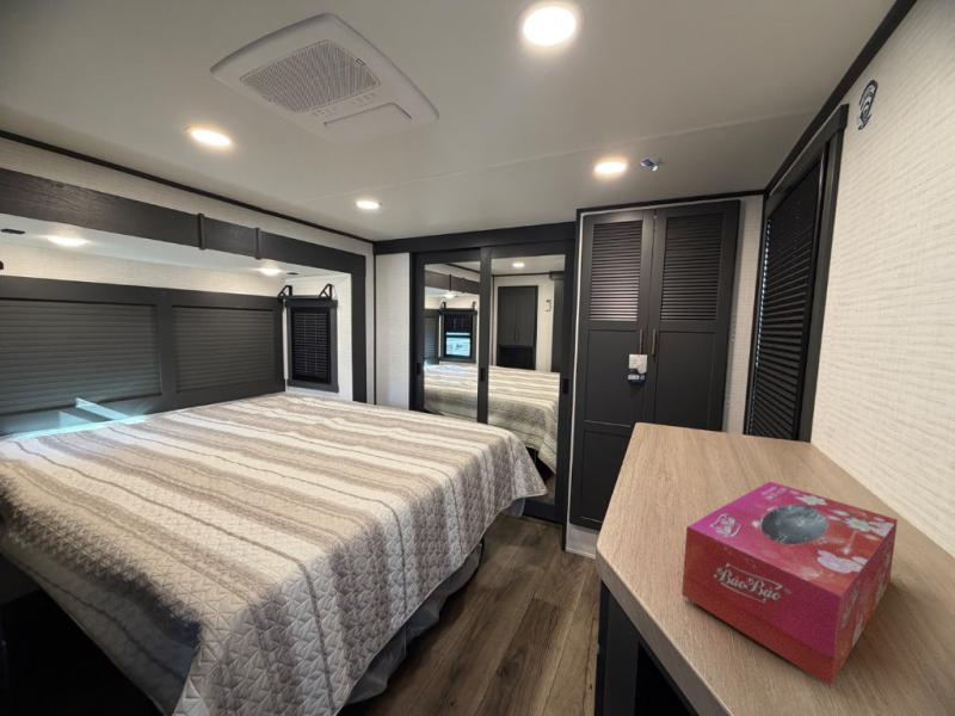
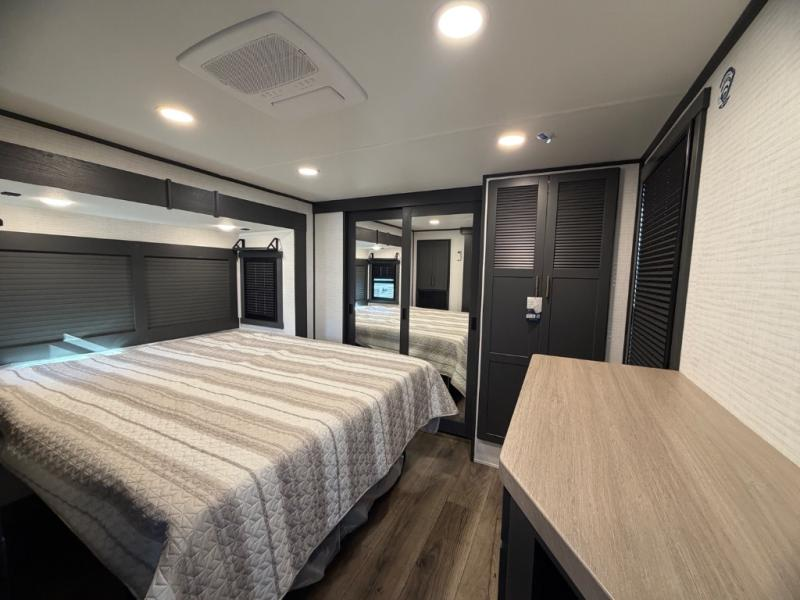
- tissue box [680,480,899,687]
